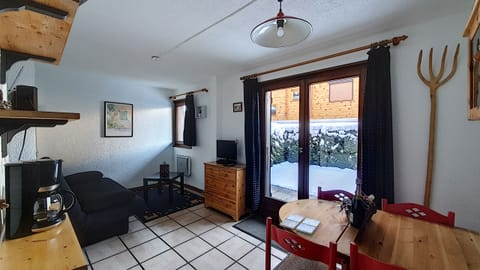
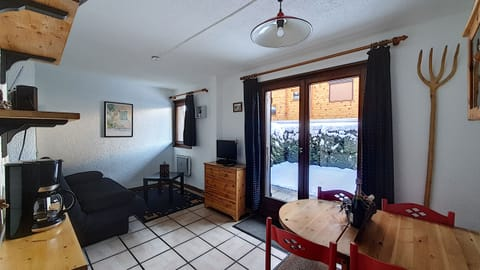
- drink coaster [279,213,322,235]
